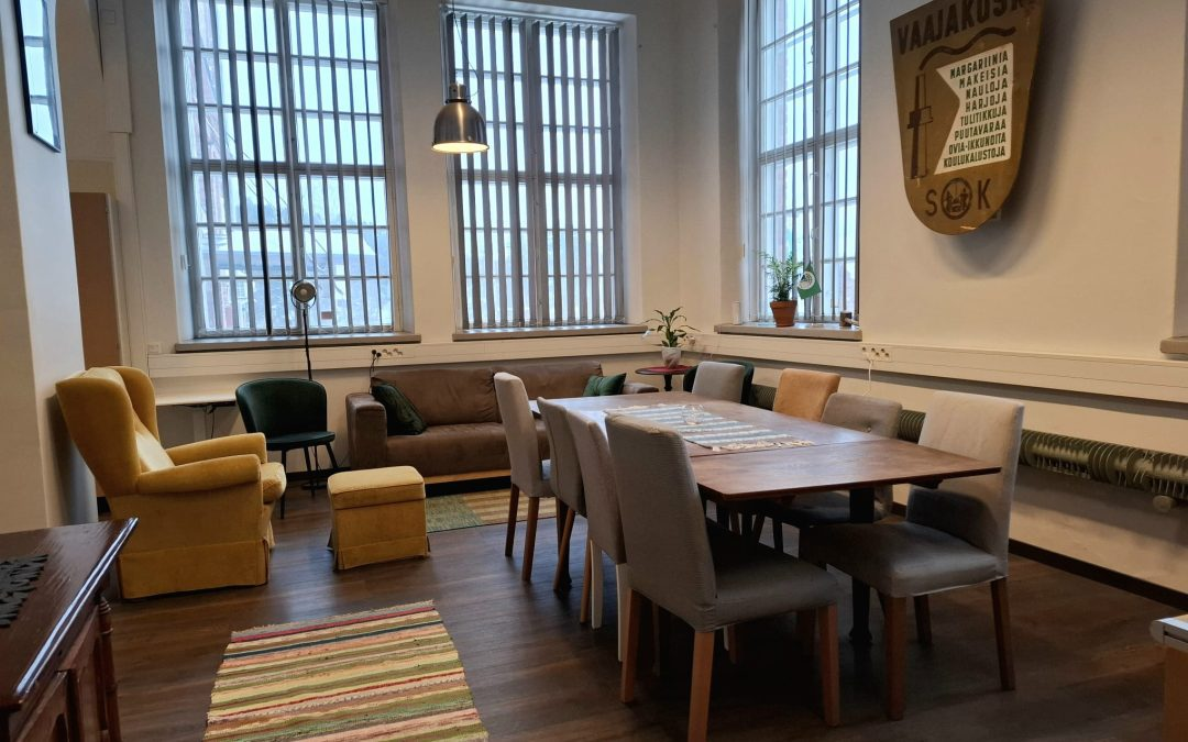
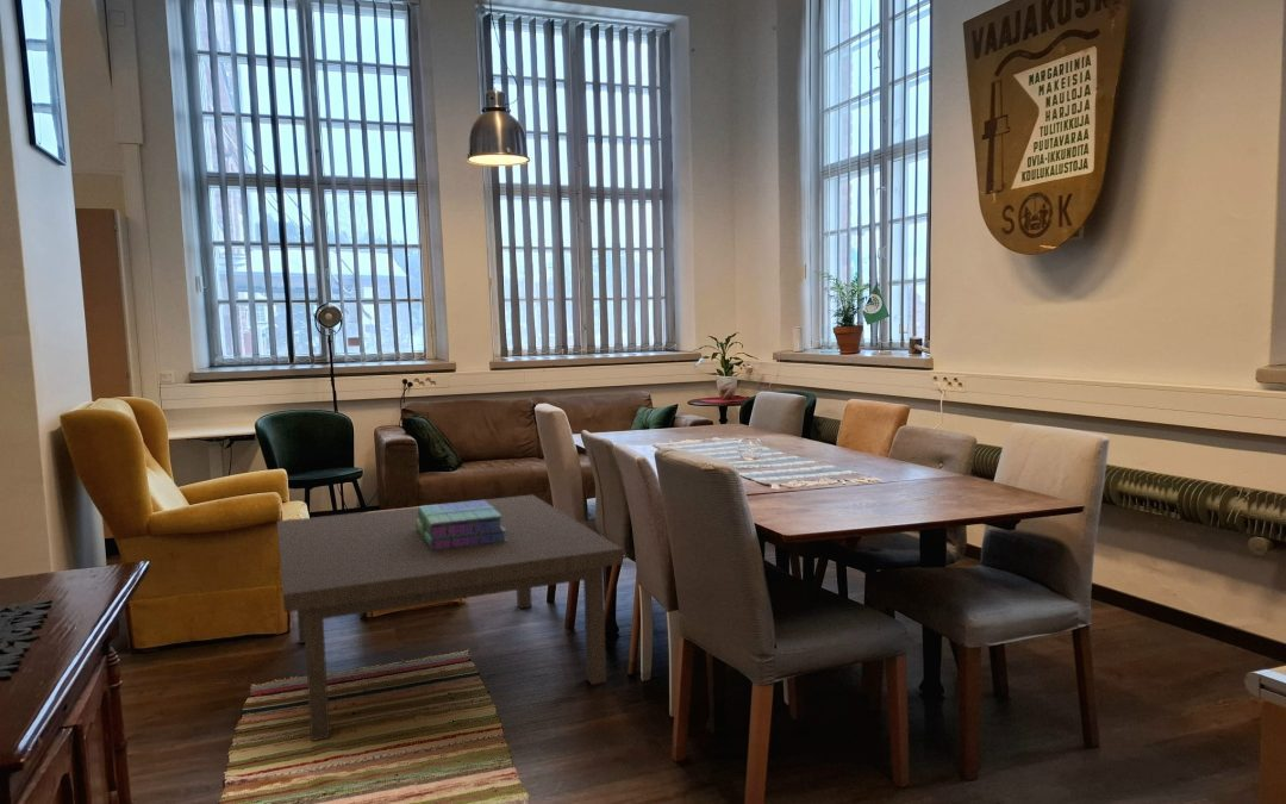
+ coffee table [276,493,624,742]
+ stack of books [416,499,507,550]
